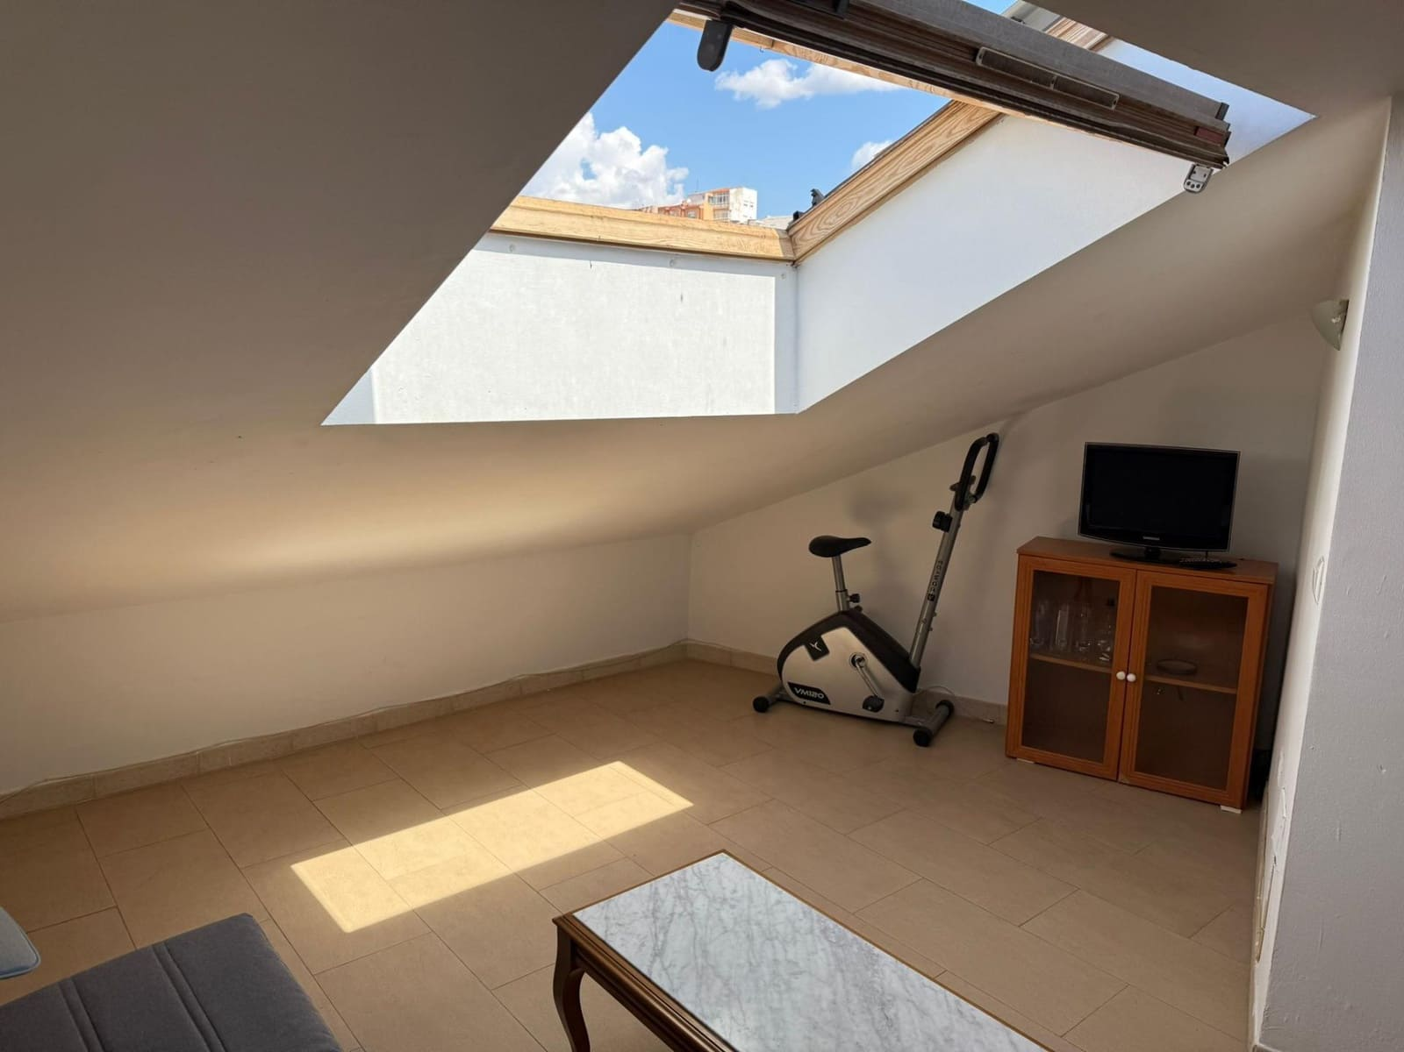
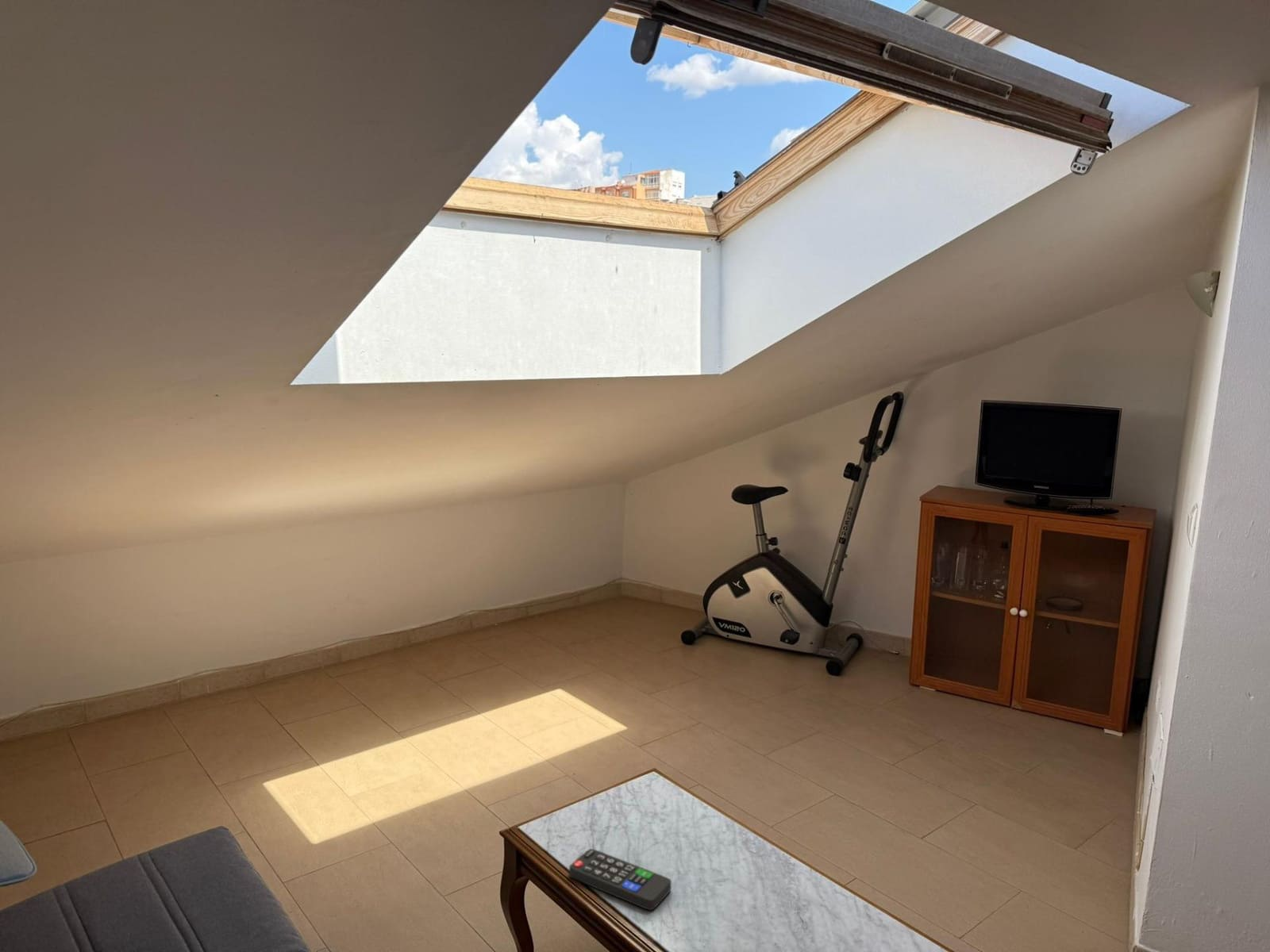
+ remote control [568,848,672,911]
